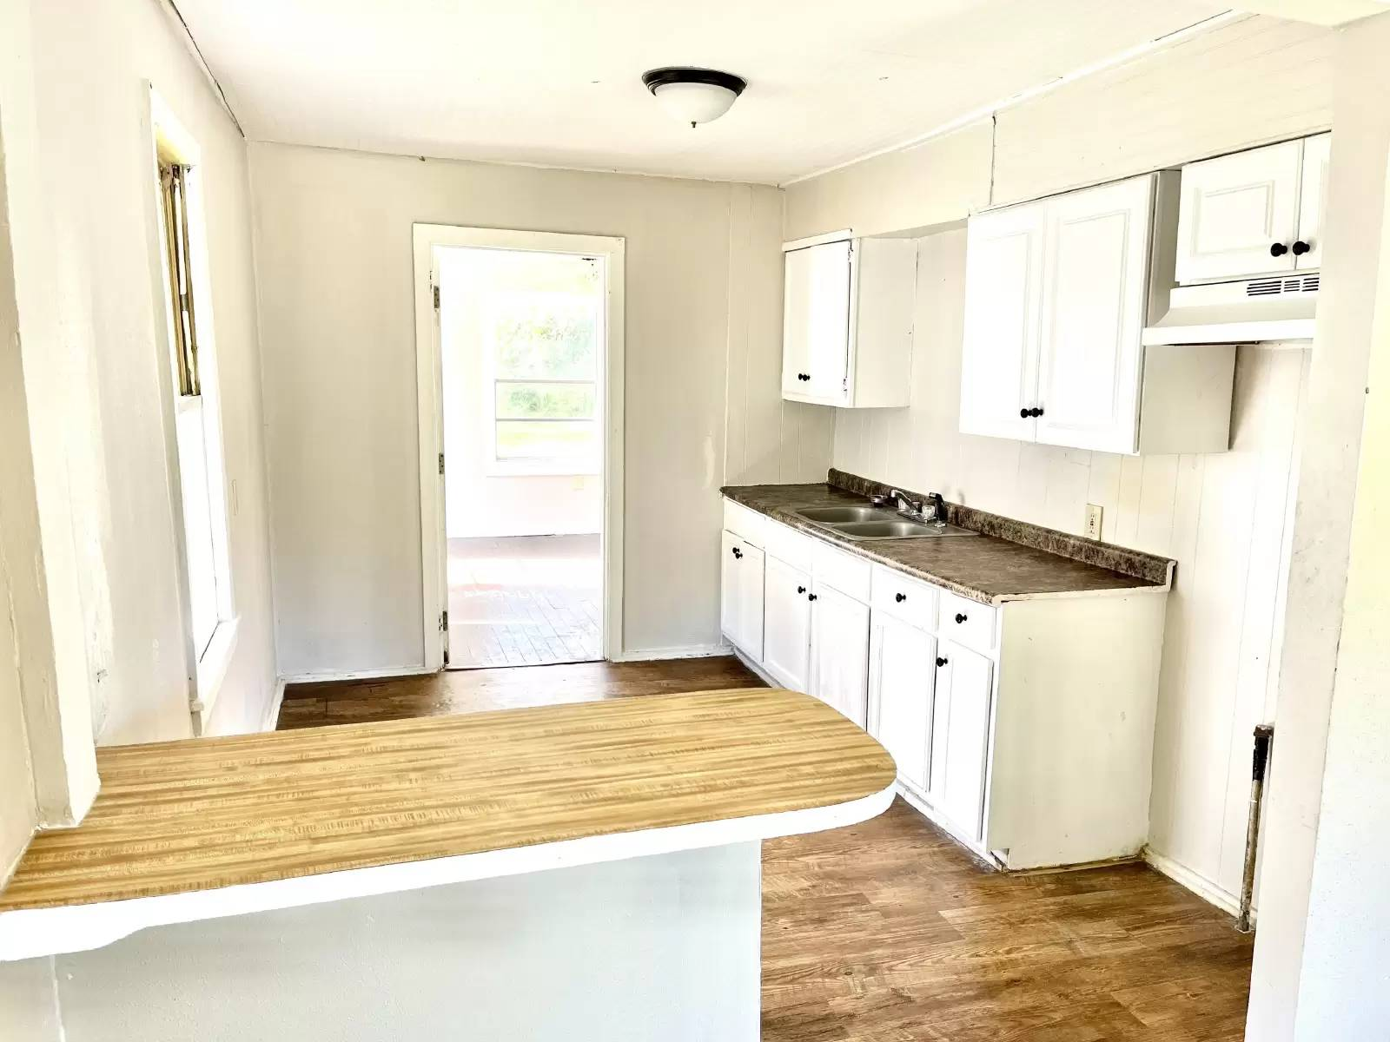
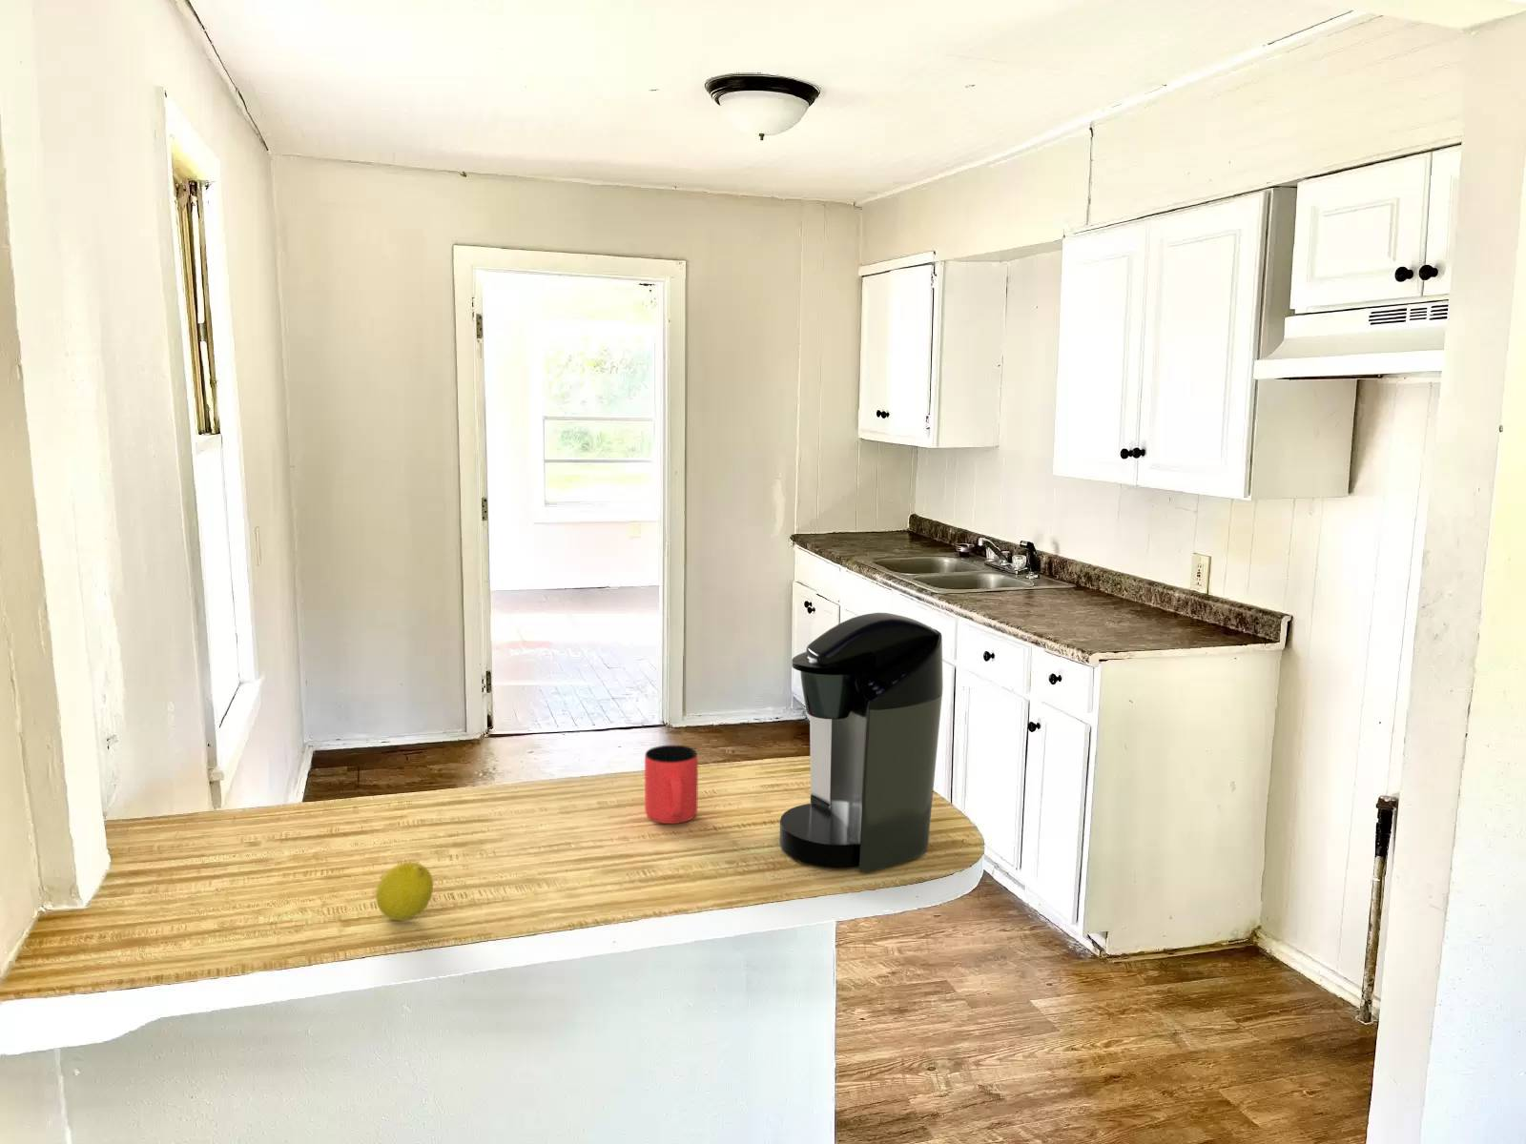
+ cup [644,745,699,824]
+ fruit [375,860,434,922]
+ coffee maker [779,612,944,872]
